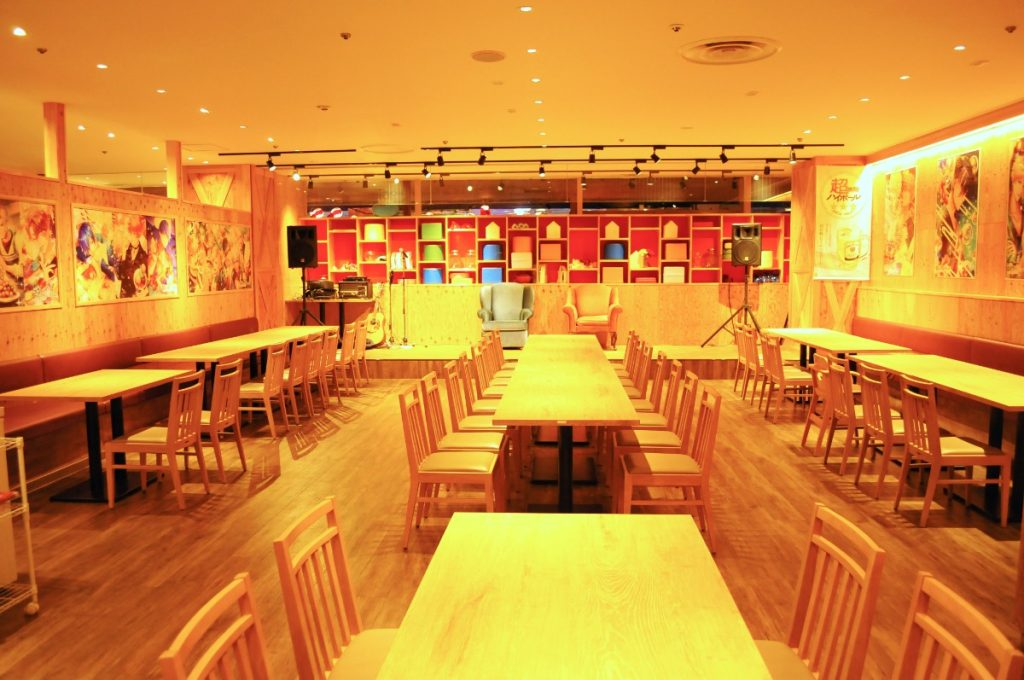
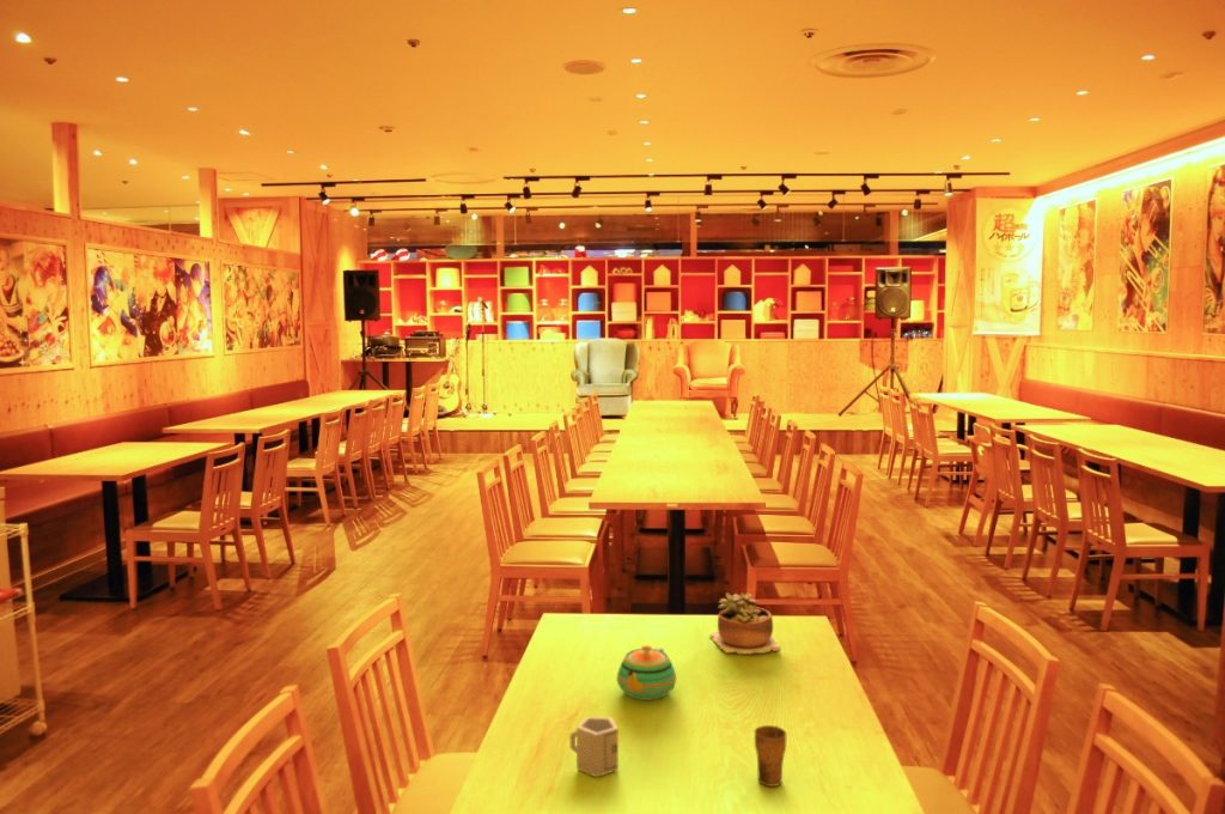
+ cup [569,716,620,778]
+ cup [754,724,788,788]
+ teapot [615,644,677,701]
+ succulent plant [708,591,782,655]
